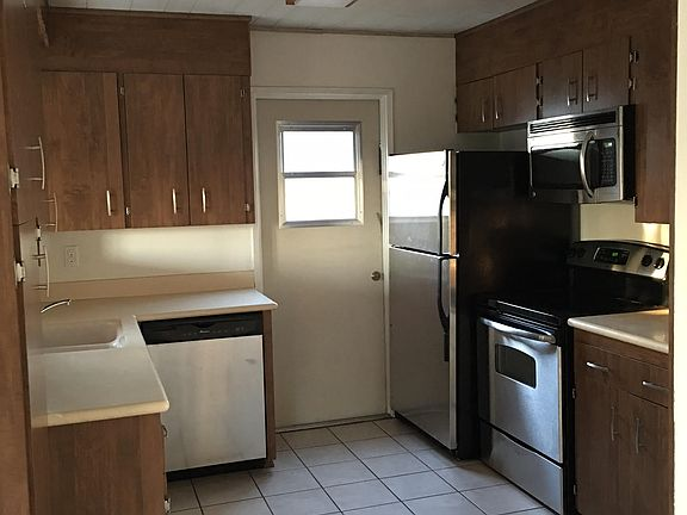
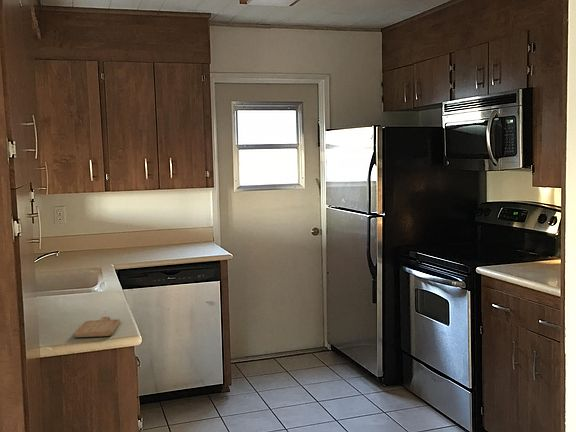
+ chopping board [73,316,121,338]
